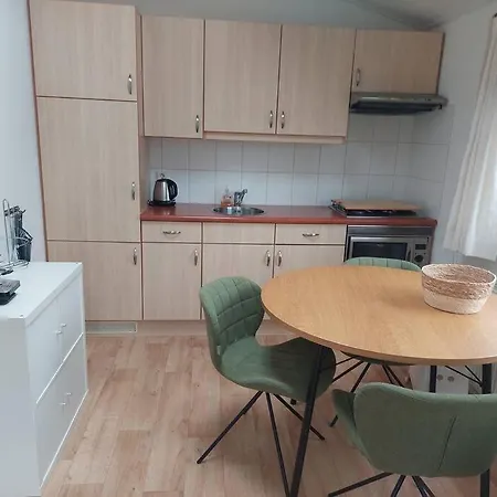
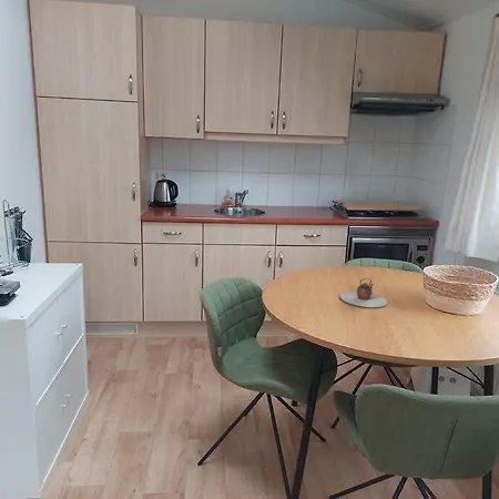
+ teapot [339,277,388,308]
